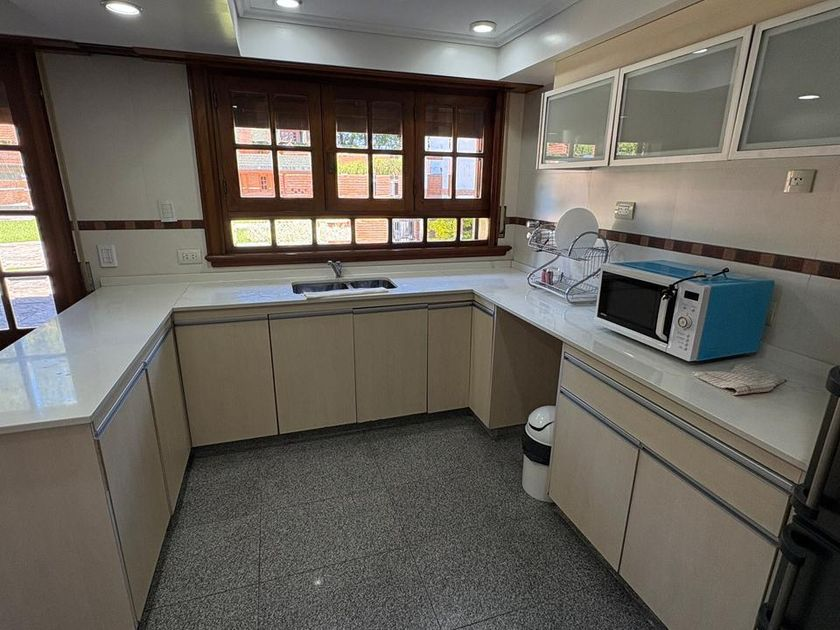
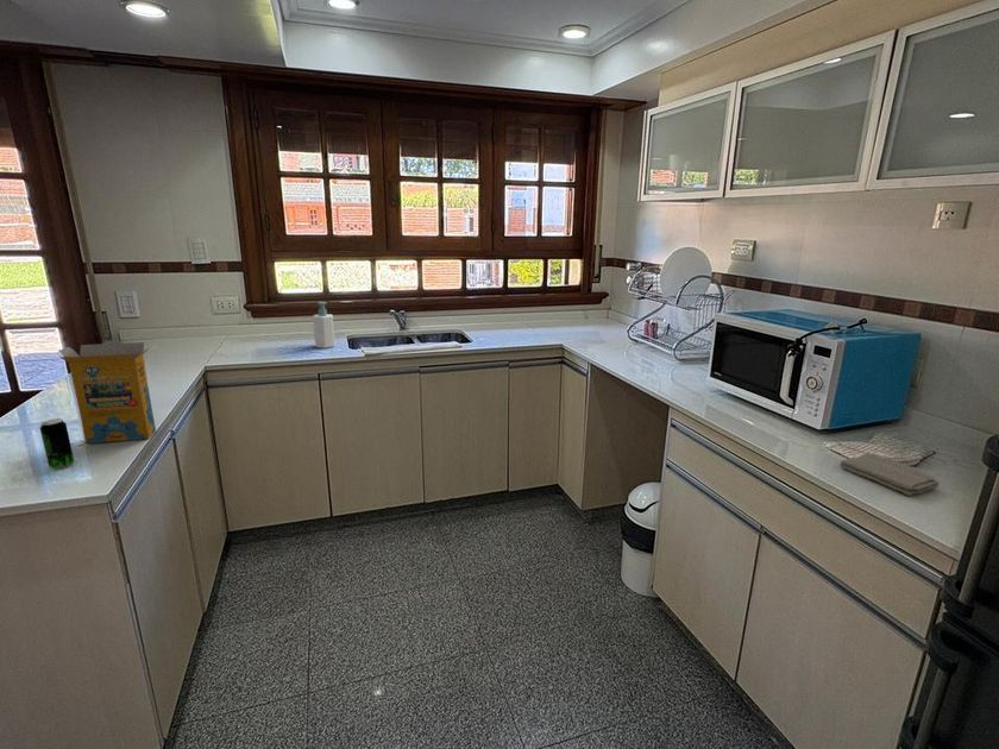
+ washcloth [838,452,940,497]
+ cereal box [58,339,157,445]
+ beverage can [39,417,75,470]
+ soap bottle [312,301,335,350]
